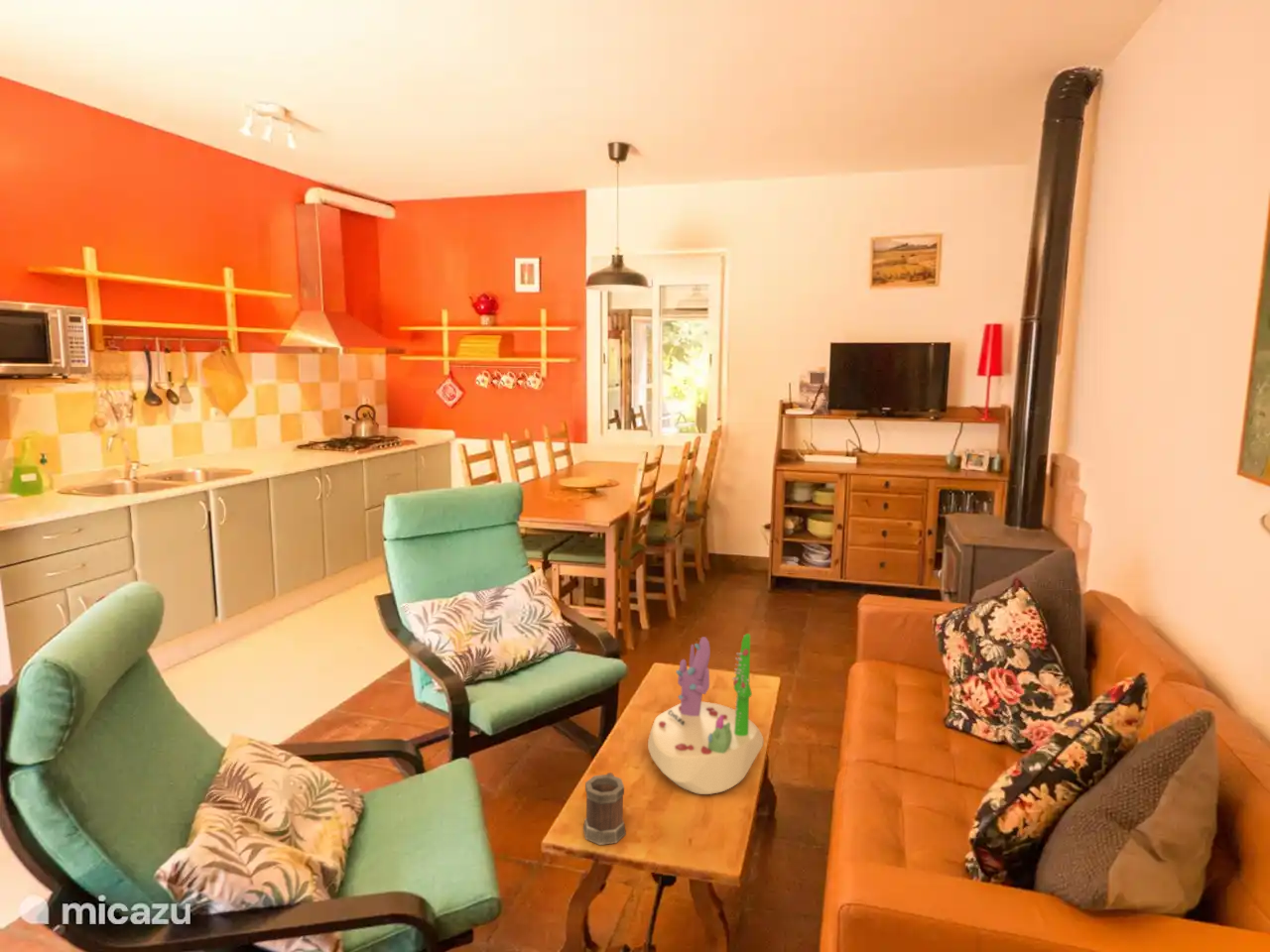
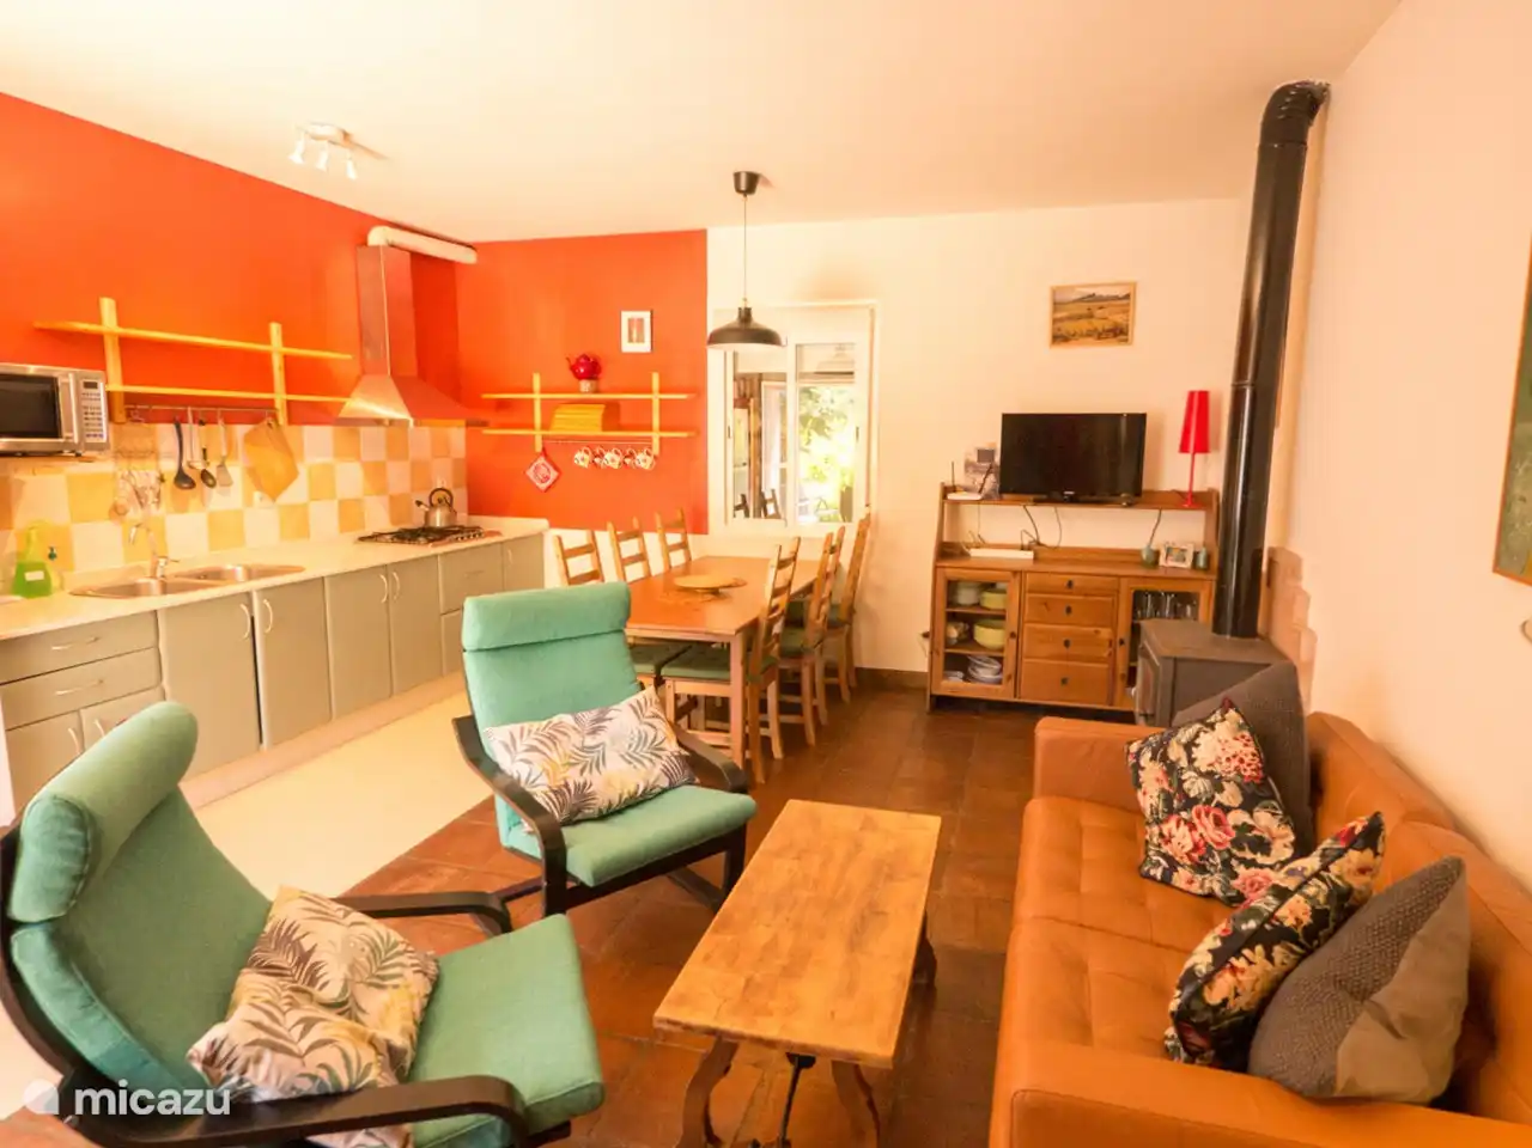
- mug [582,772,627,846]
- succulent planter [647,633,764,795]
